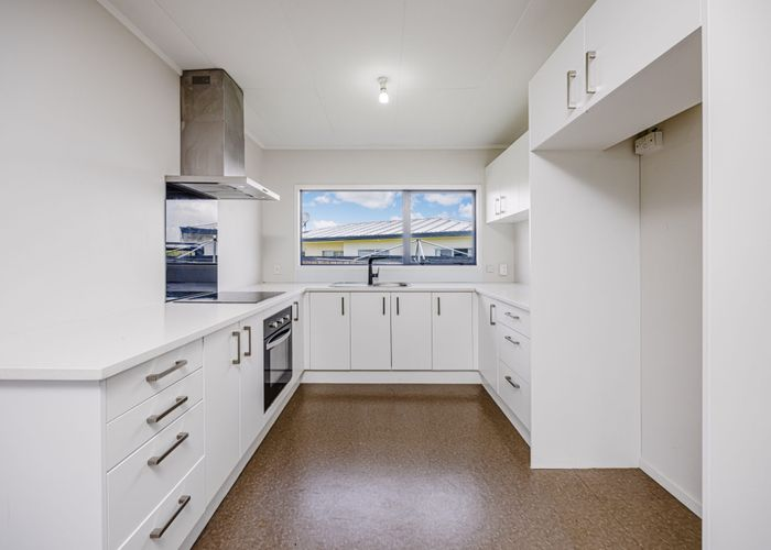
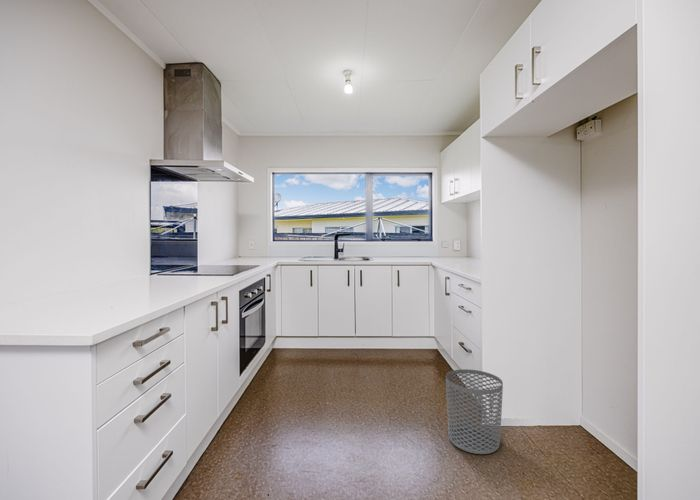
+ waste bin [445,368,504,455]
